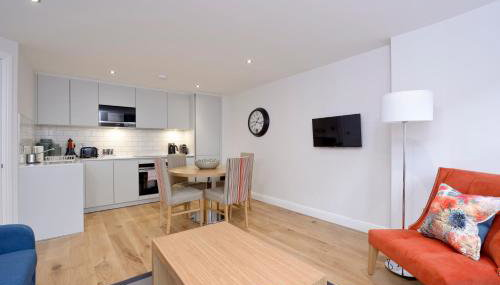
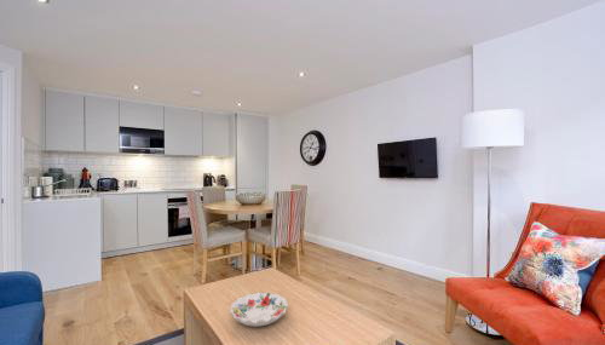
+ decorative bowl [229,291,289,328]
